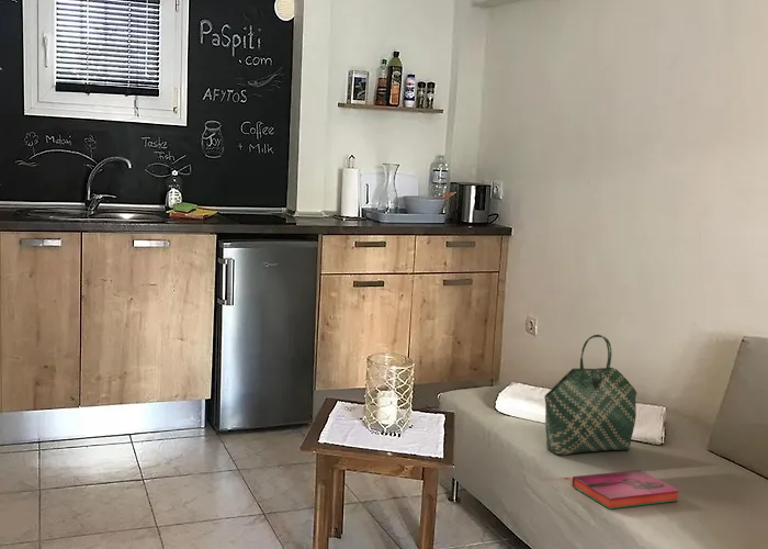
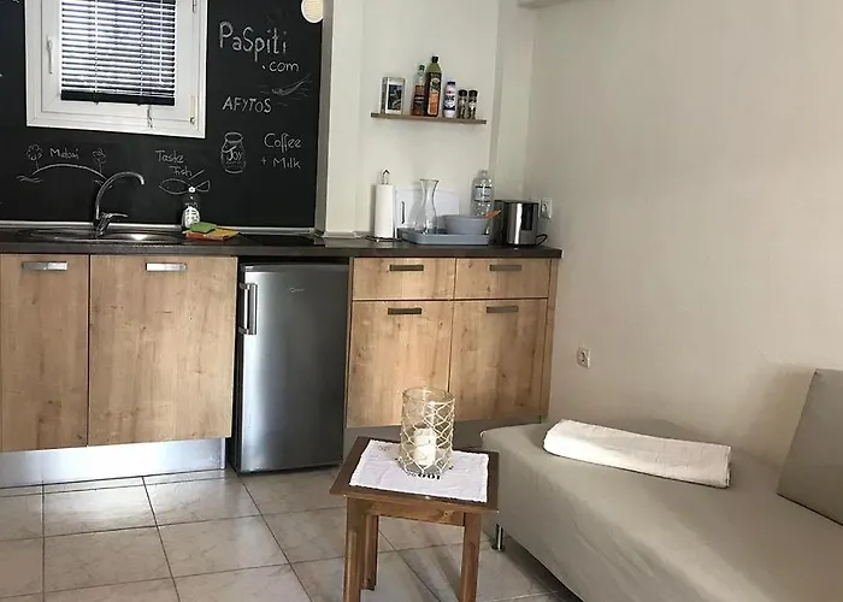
- tote bag [543,334,637,456]
- hardback book [572,469,680,511]
